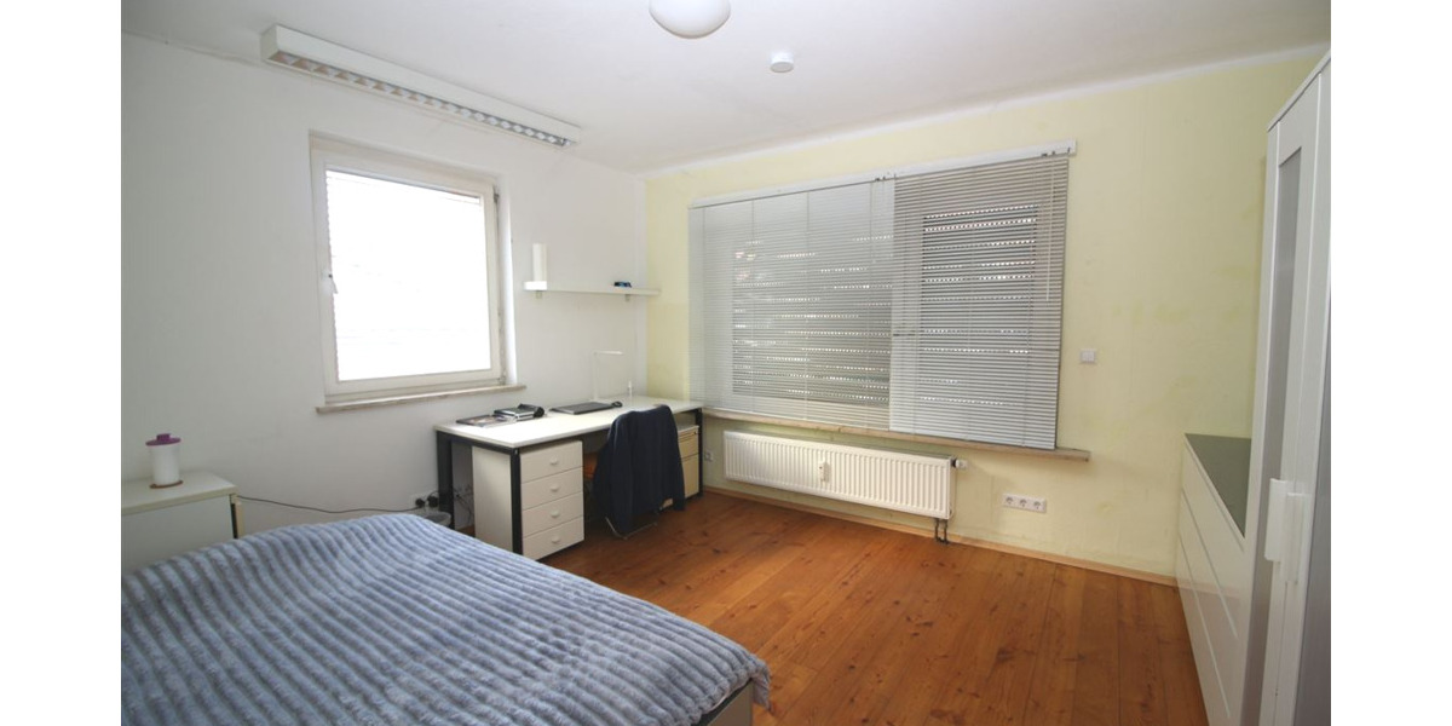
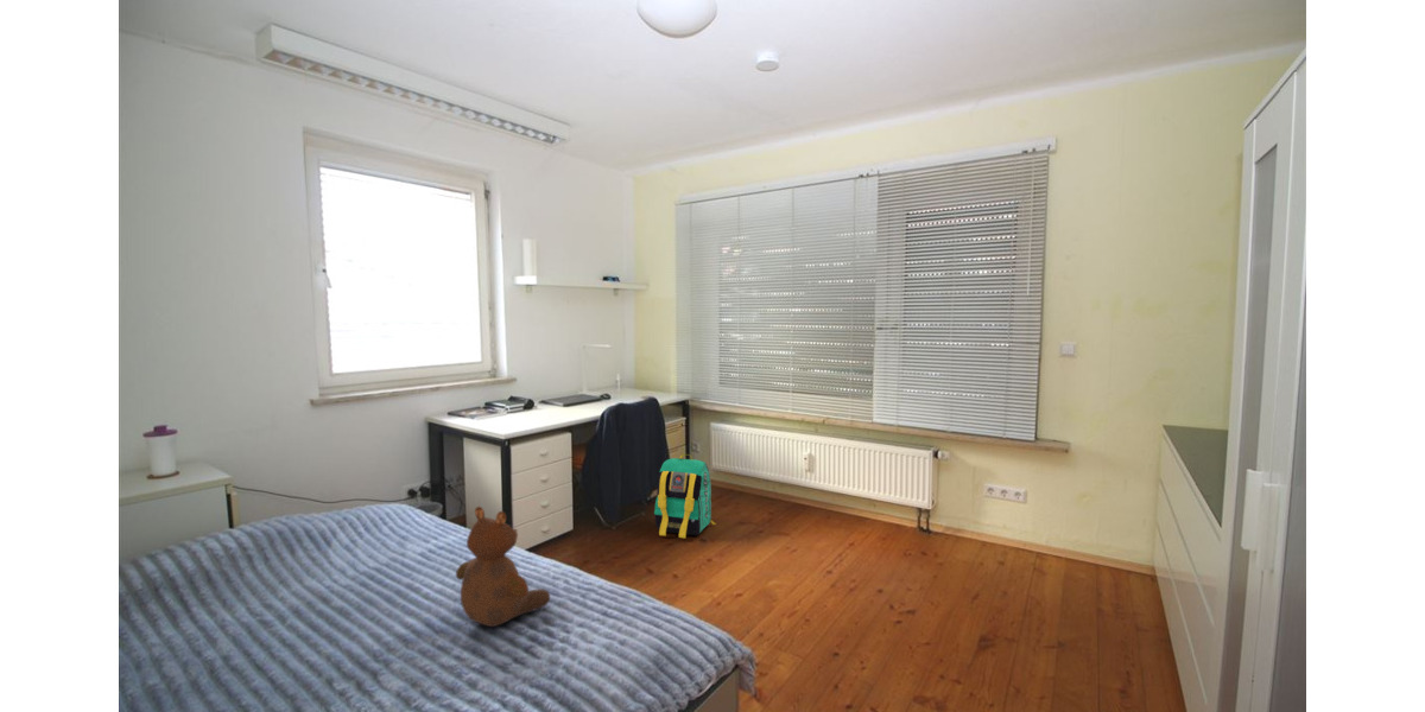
+ backpack [653,453,717,540]
+ teddy bear [455,506,551,628]
